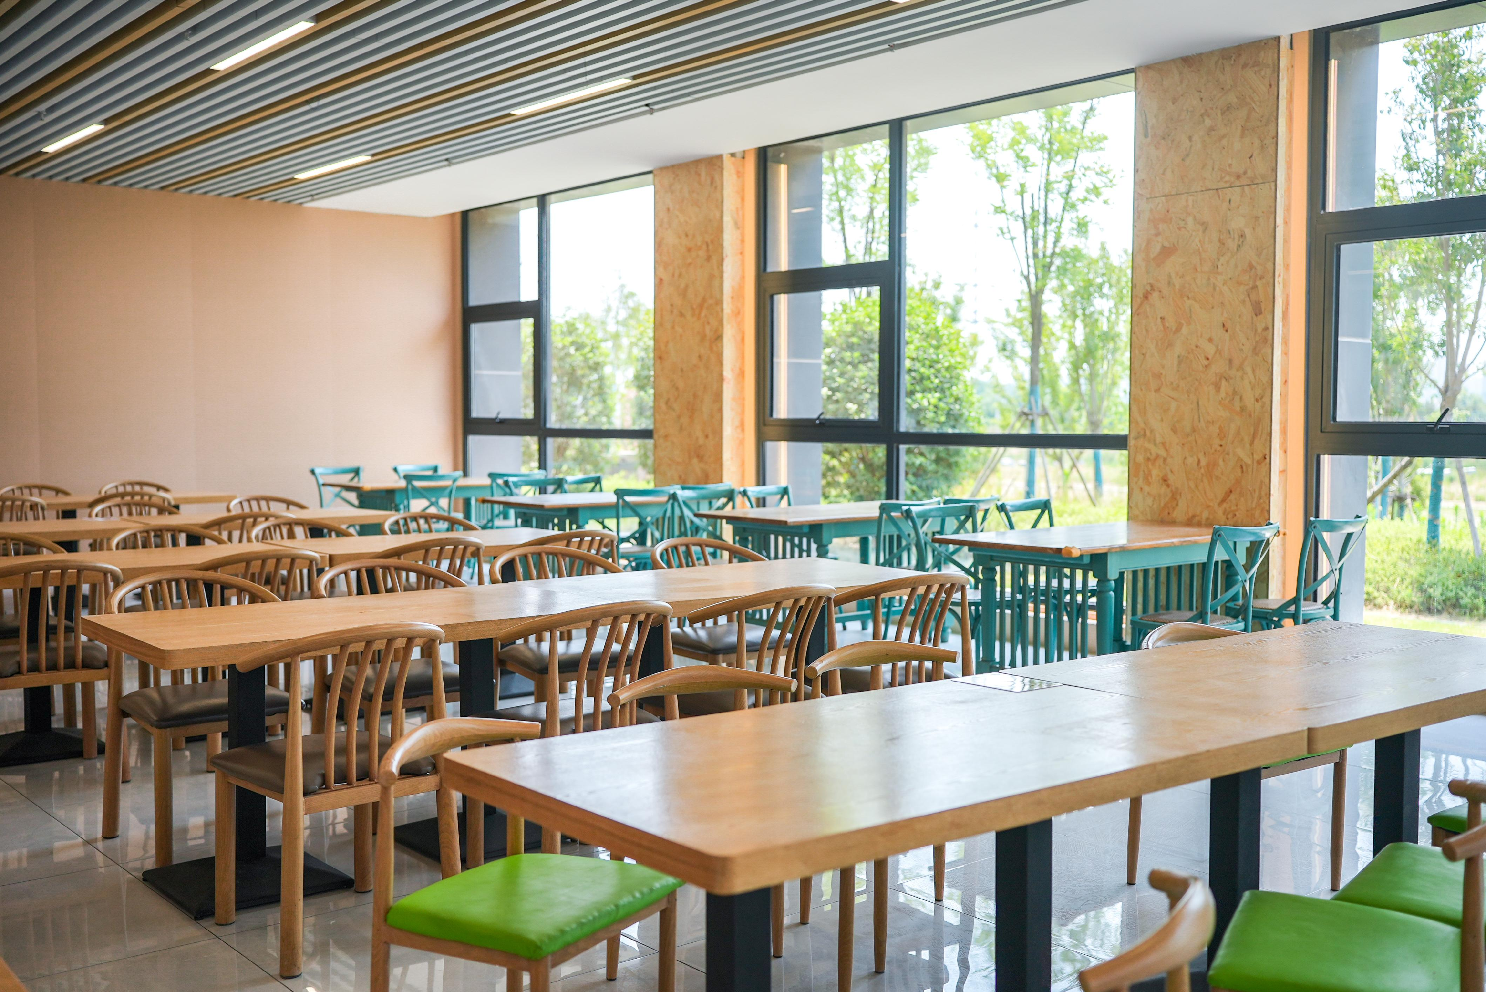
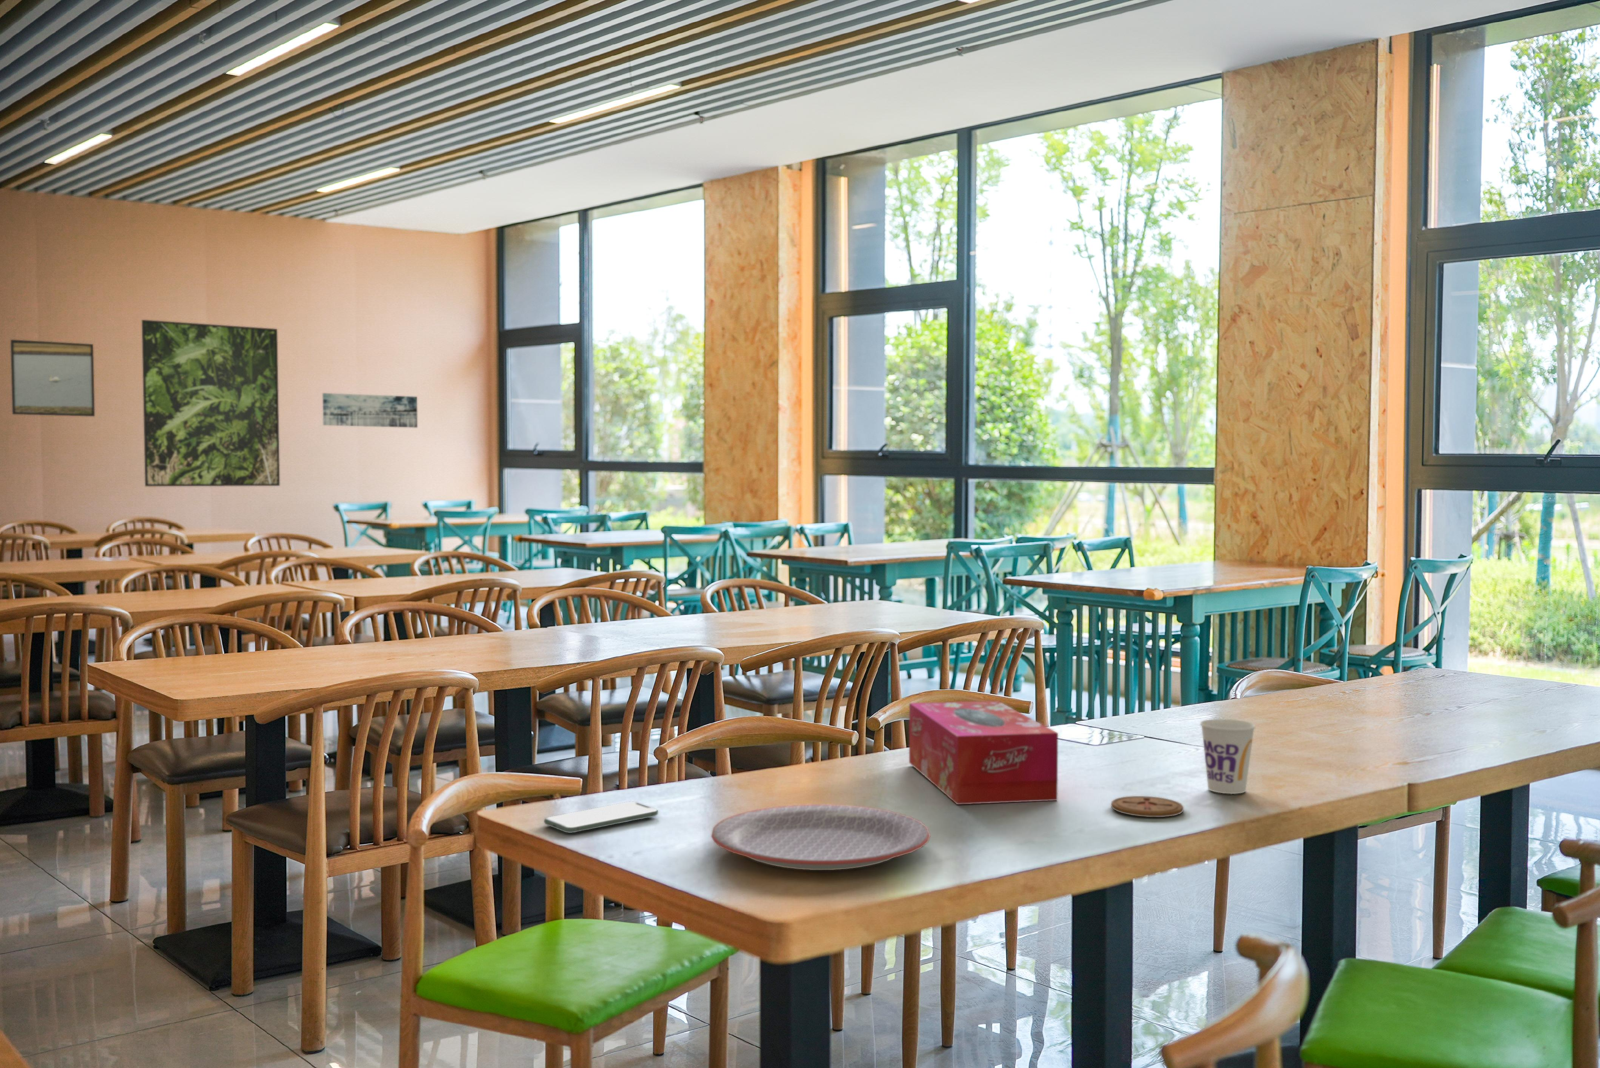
+ coaster [1110,795,1184,818]
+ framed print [142,319,280,486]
+ wall art [322,392,418,428]
+ cup [1199,719,1255,794]
+ tissue box [908,701,1059,805]
+ plate [711,803,930,870]
+ smartphone [544,801,658,833]
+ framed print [11,340,95,417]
